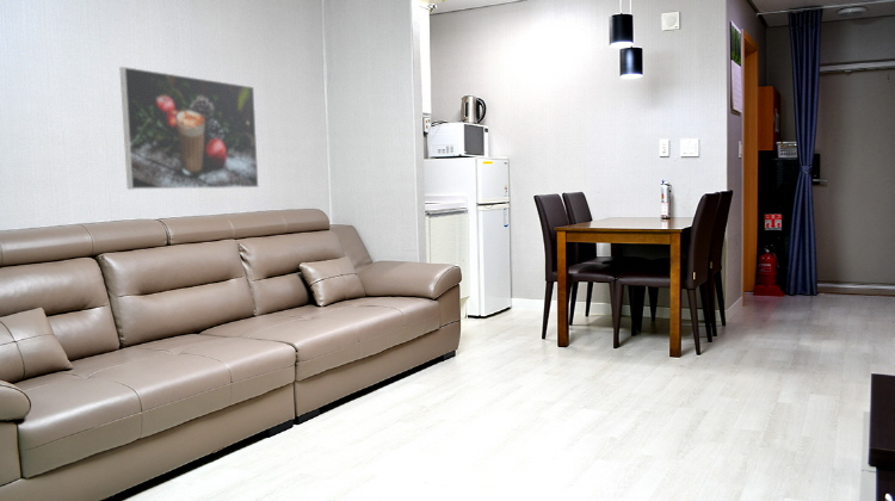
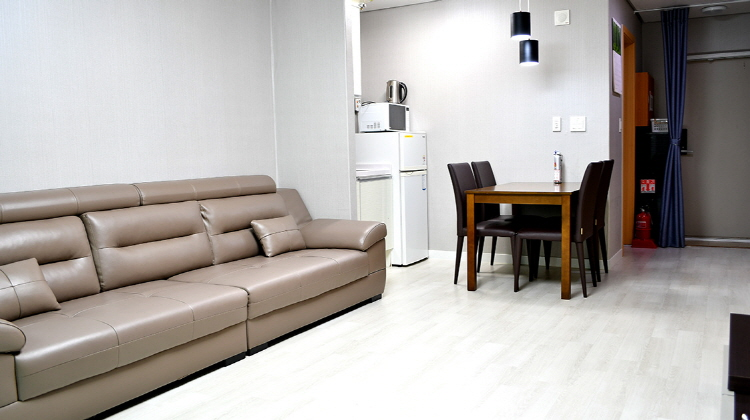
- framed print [119,66,260,191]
